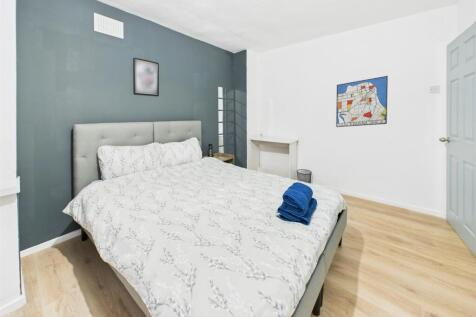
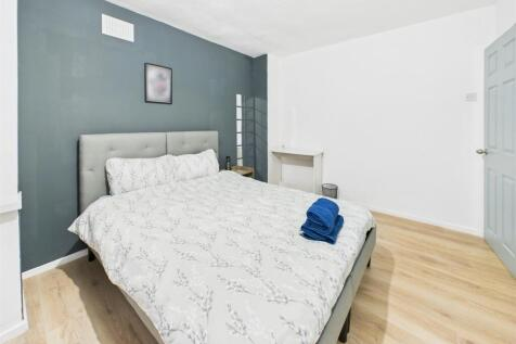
- wall art [335,75,389,128]
